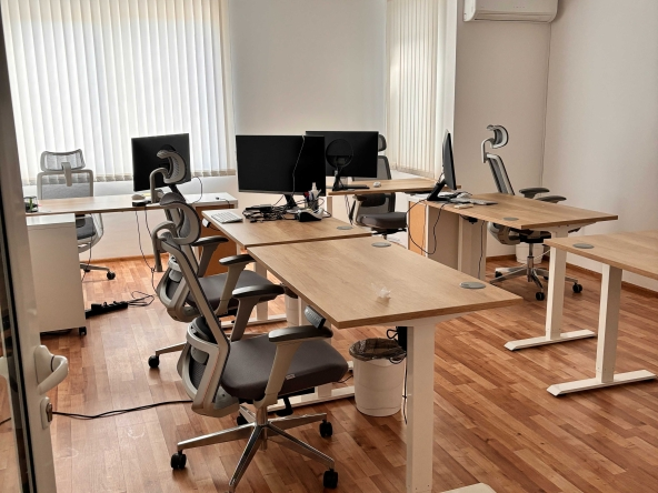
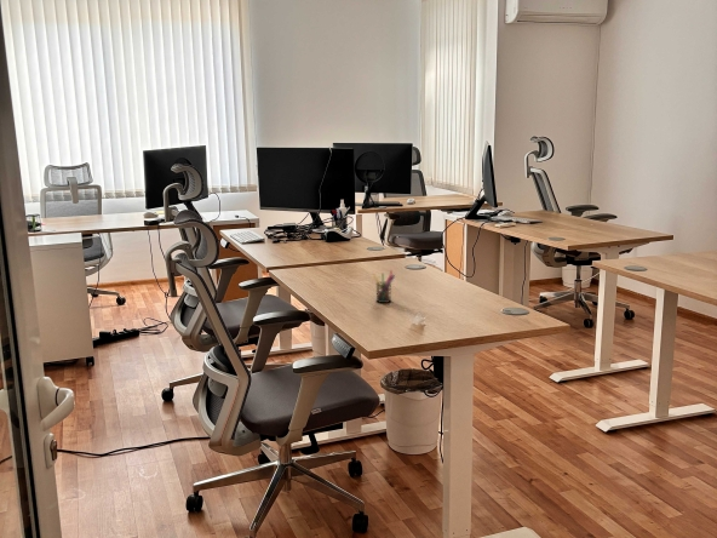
+ pen holder [372,269,396,304]
